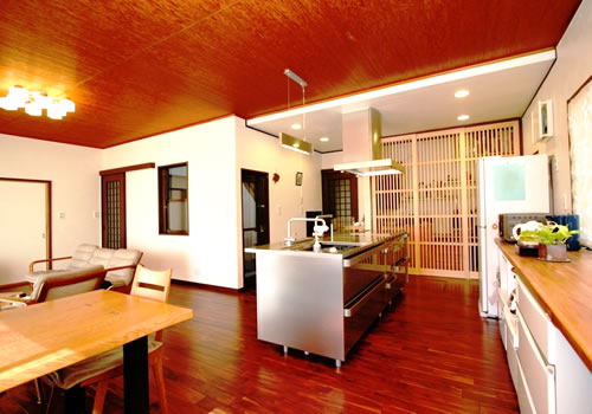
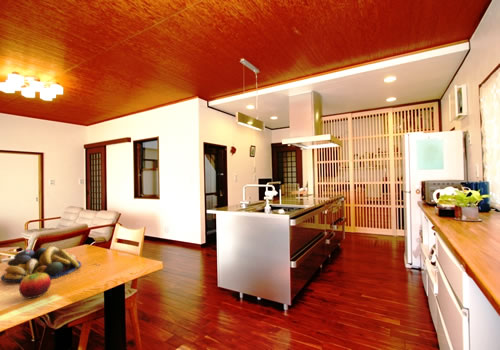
+ fruit [18,272,52,299]
+ fruit bowl [0,246,82,283]
